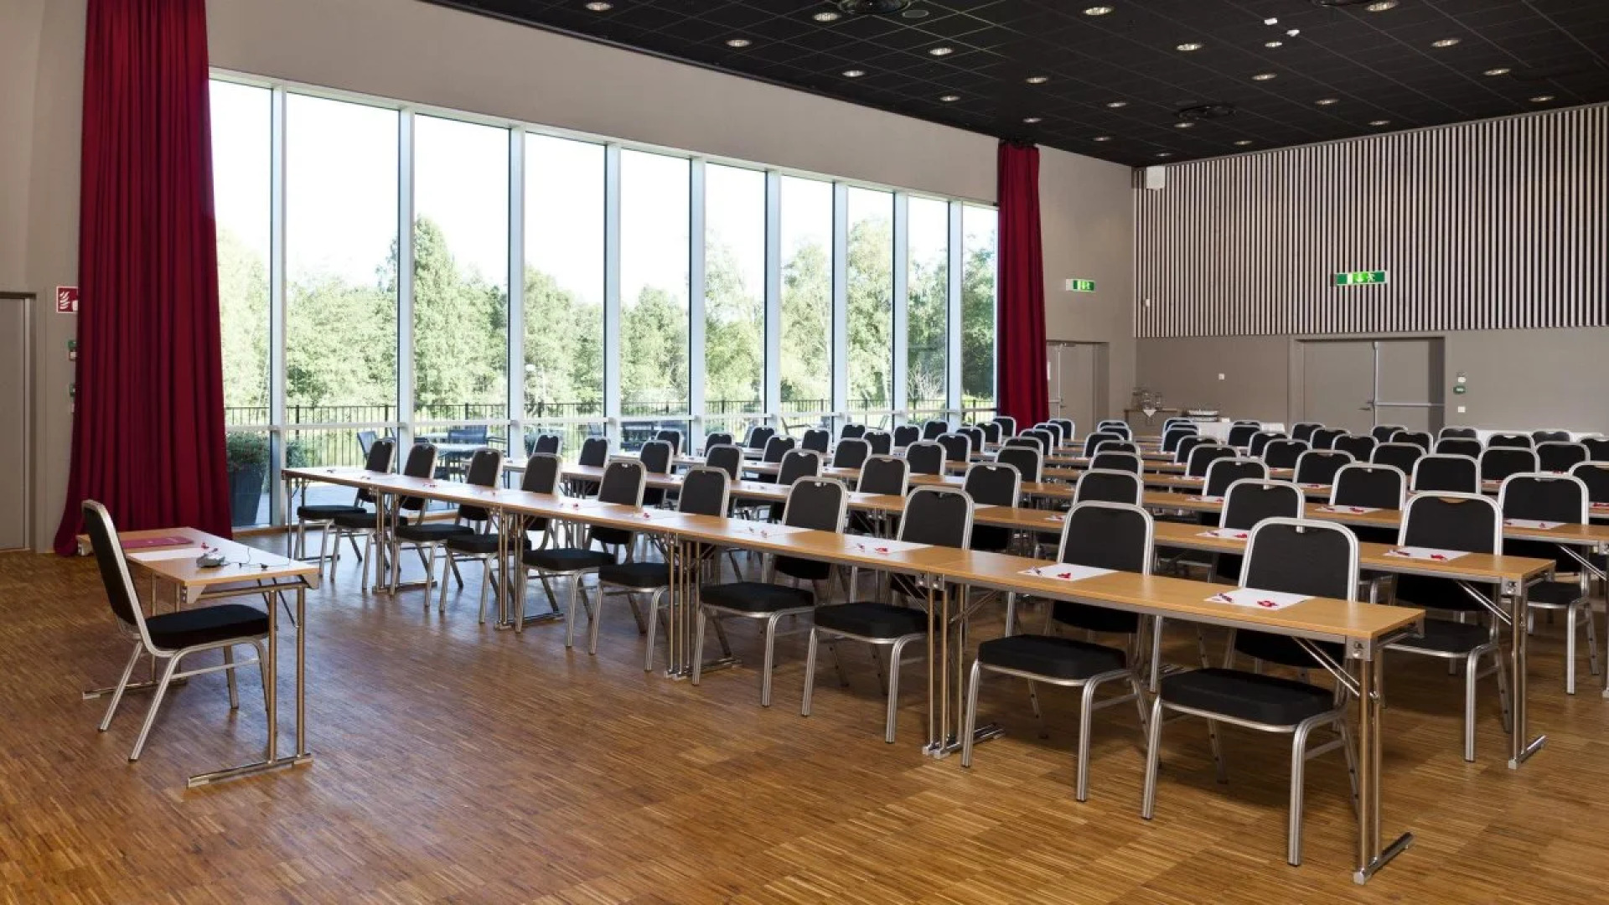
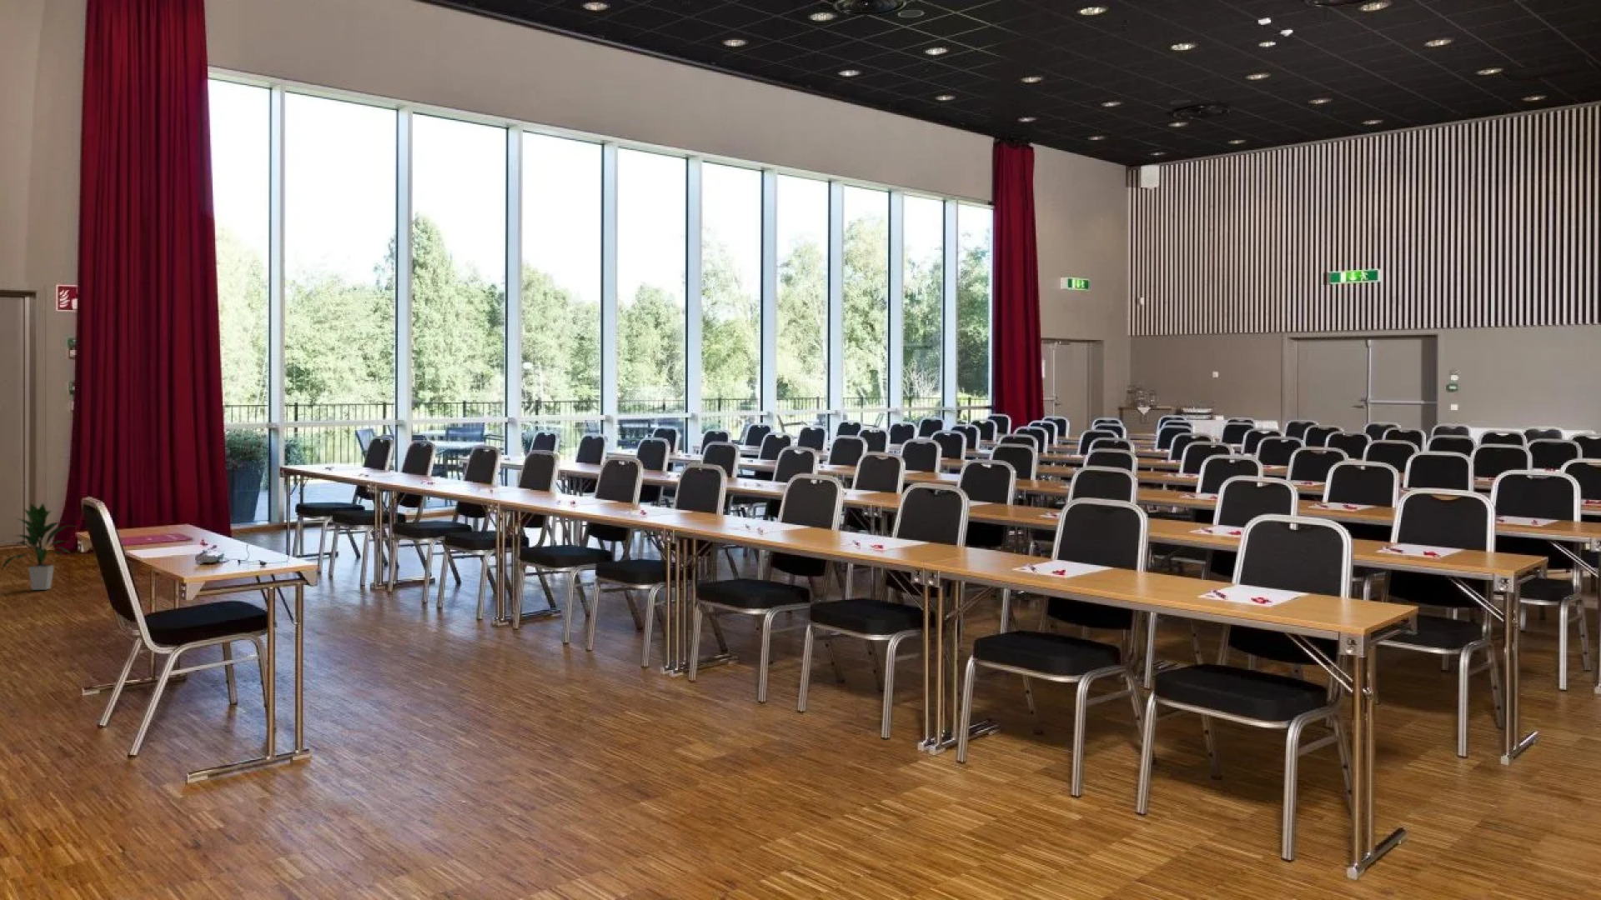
+ indoor plant [0,502,78,591]
